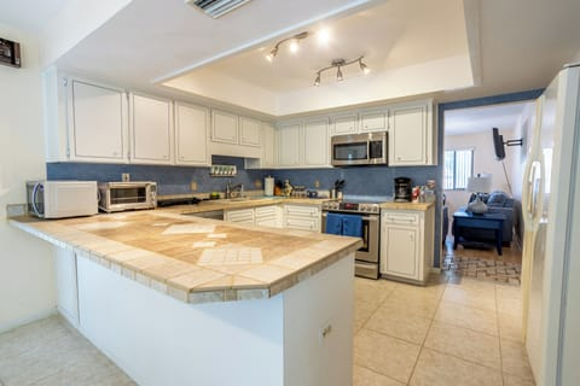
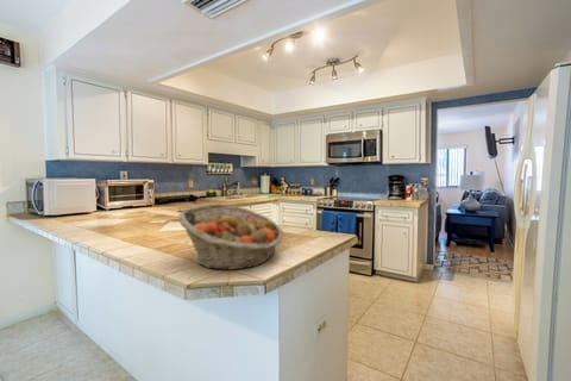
+ fruit basket [177,202,284,271]
